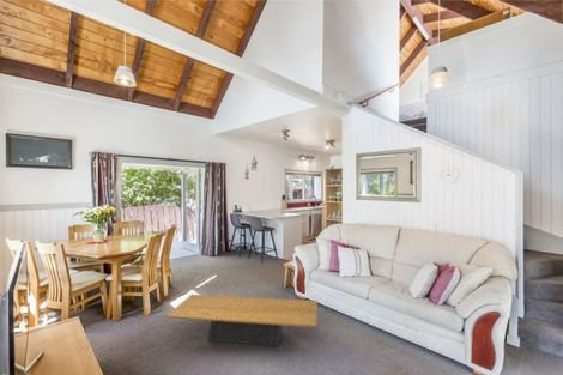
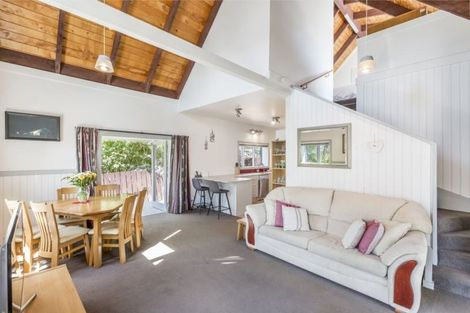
- coffee table [165,294,319,347]
